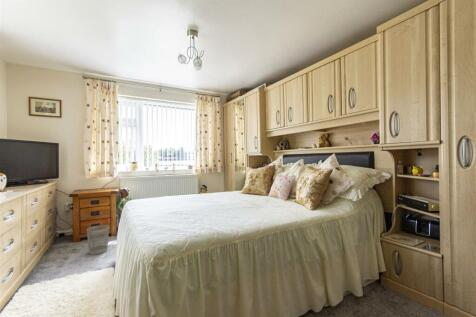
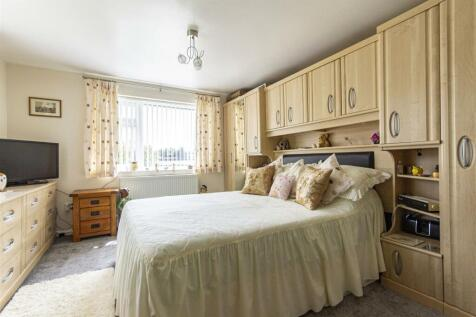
- wastebasket [86,224,110,256]
